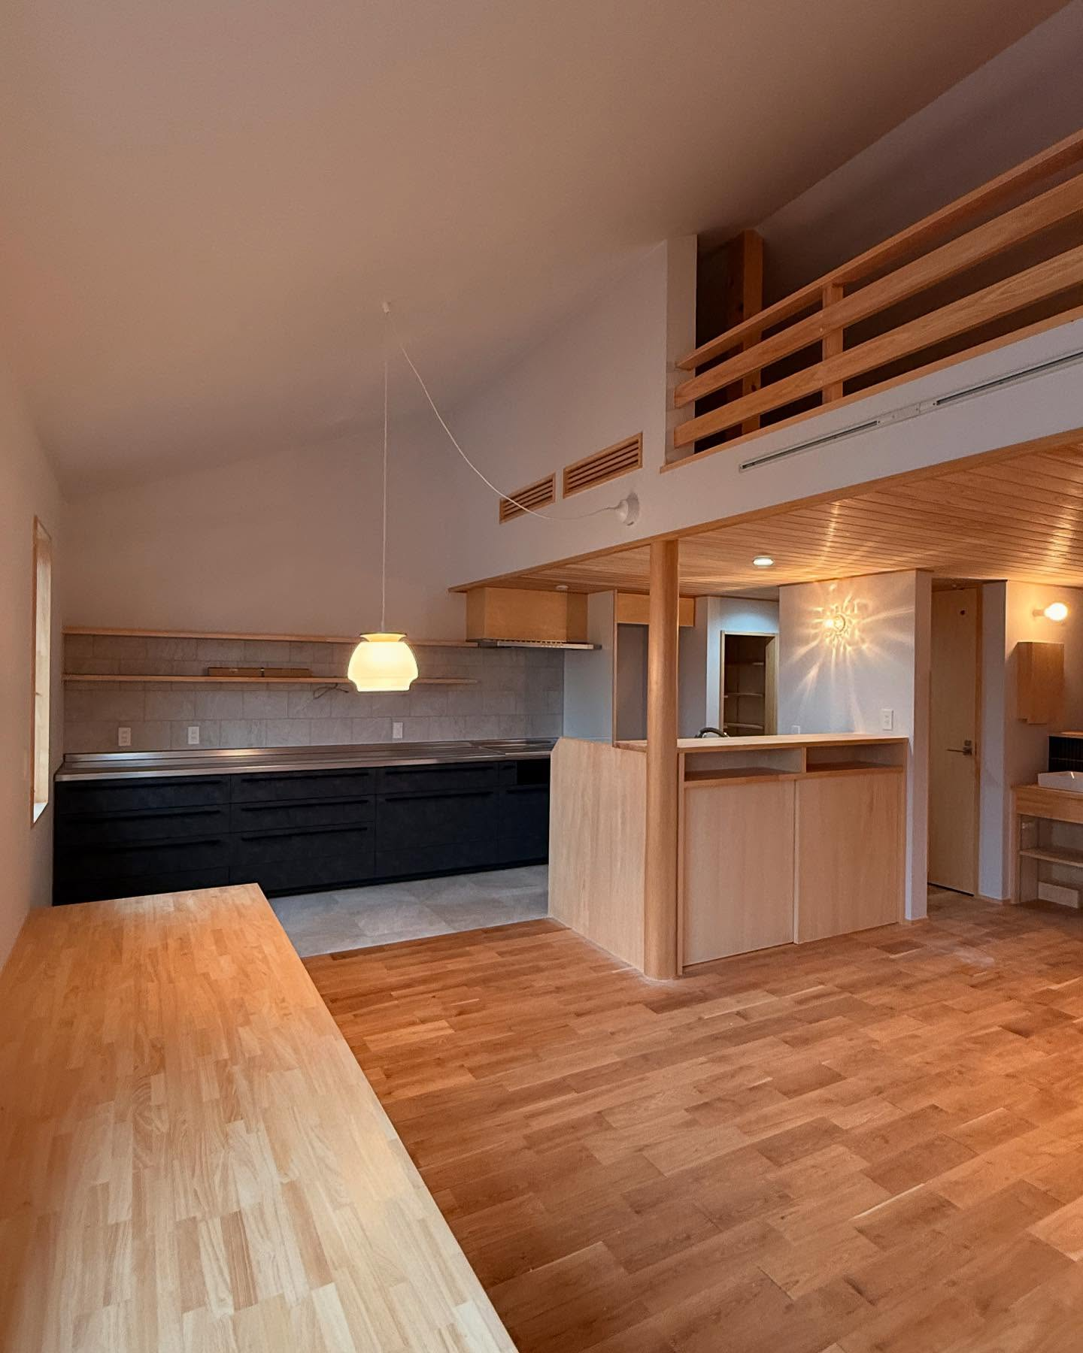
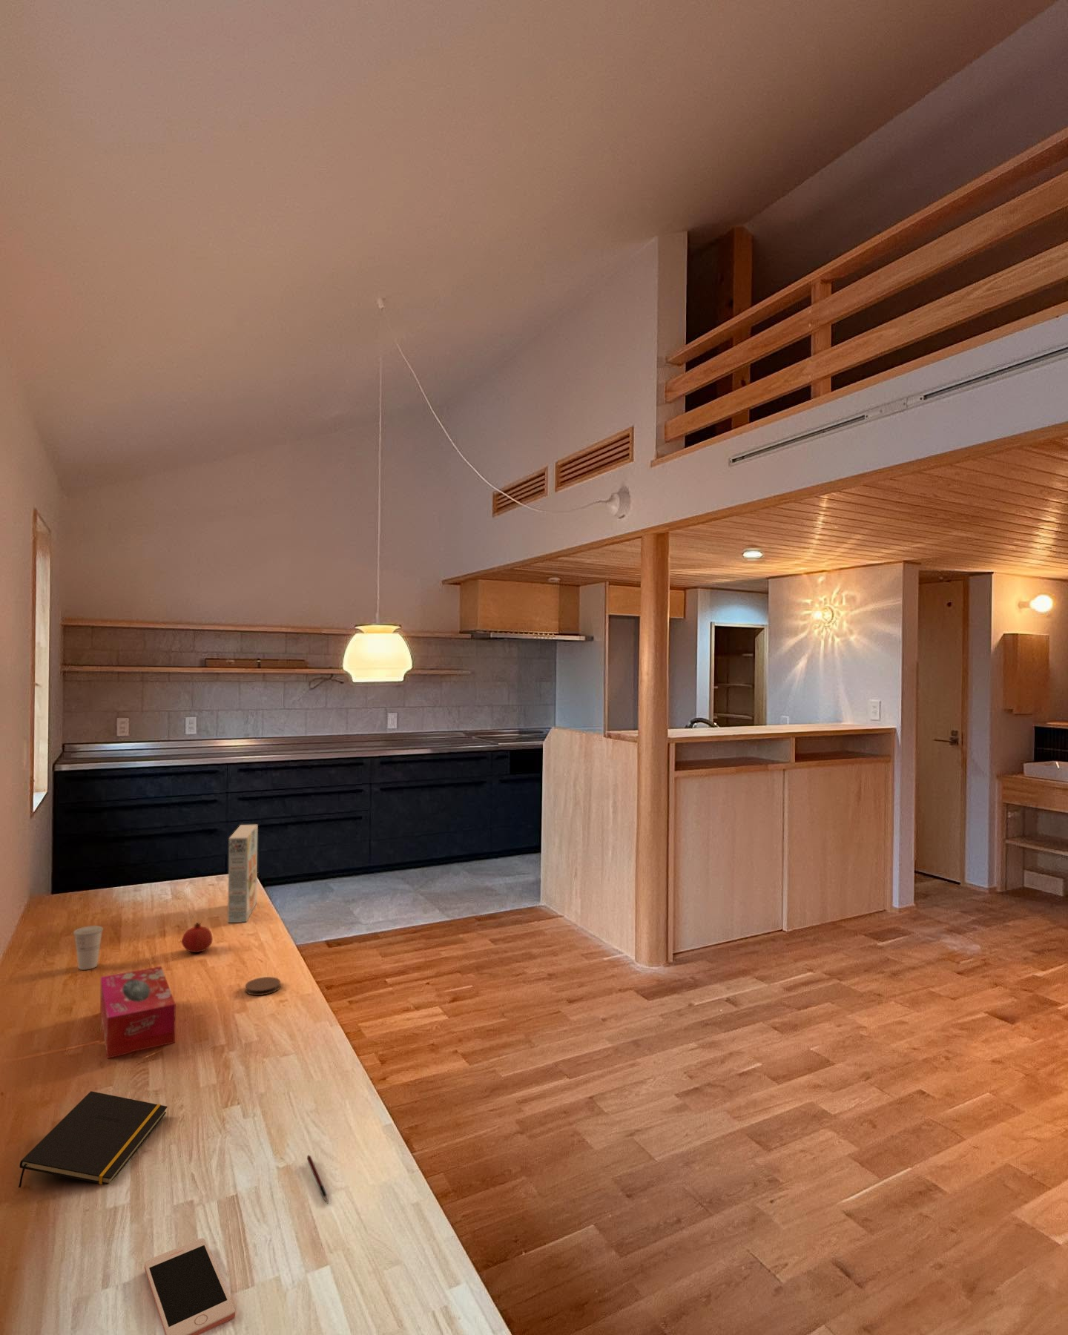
+ pen [306,1154,329,1204]
+ coaster [244,976,281,996]
+ cell phone [144,1237,235,1335]
+ cereal box [227,824,259,923]
+ tissue box [99,966,177,1059]
+ fruit [181,921,214,954]
+ cup [73,925,104,971]
+ notepad [17,1091,168,1188]
